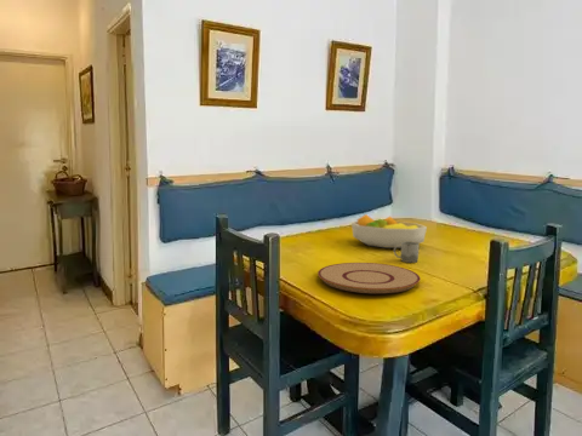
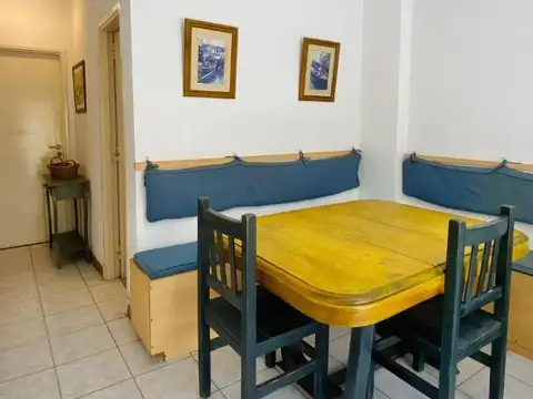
- cup [393,241,421,264]
- fruit bowl [350,213,428,249]
- plate [316,262,422,294]
